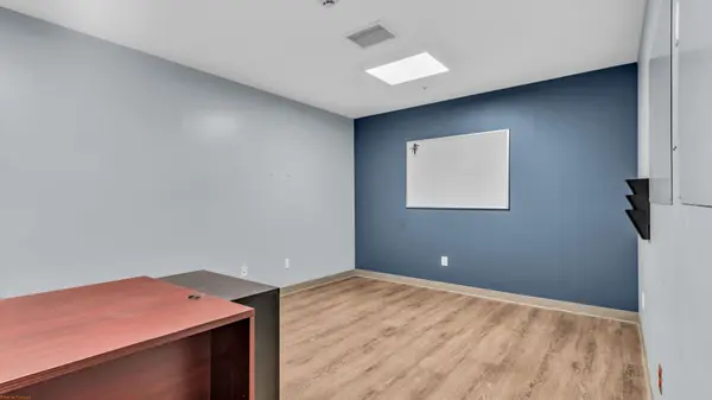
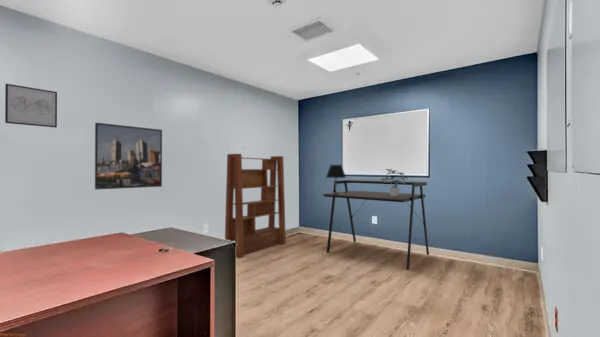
+ wall art [4,83,58,129]
+ table lamp [325,164,347,194]
+ bookshelf [224,153,287,259]
+ potted plant [380,168,409,196]
+ desk [322,179,430,271]
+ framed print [94,122,163,190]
